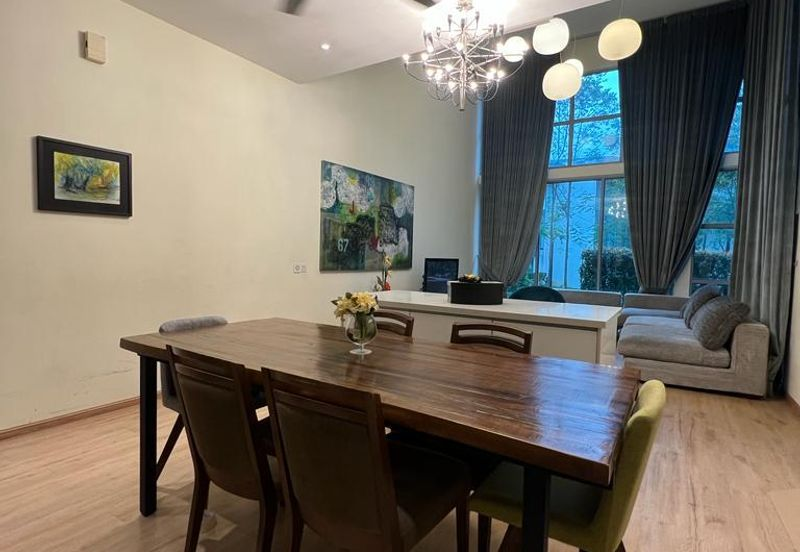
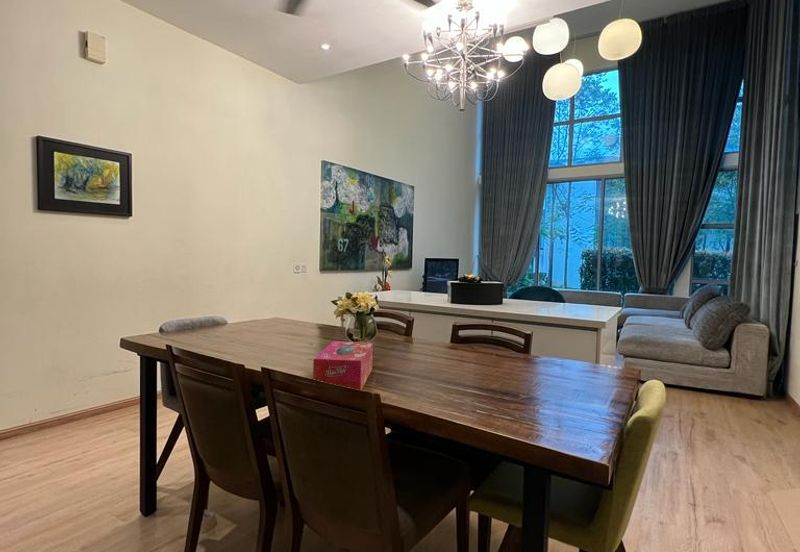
+ tissue box [312,340,374,391]
